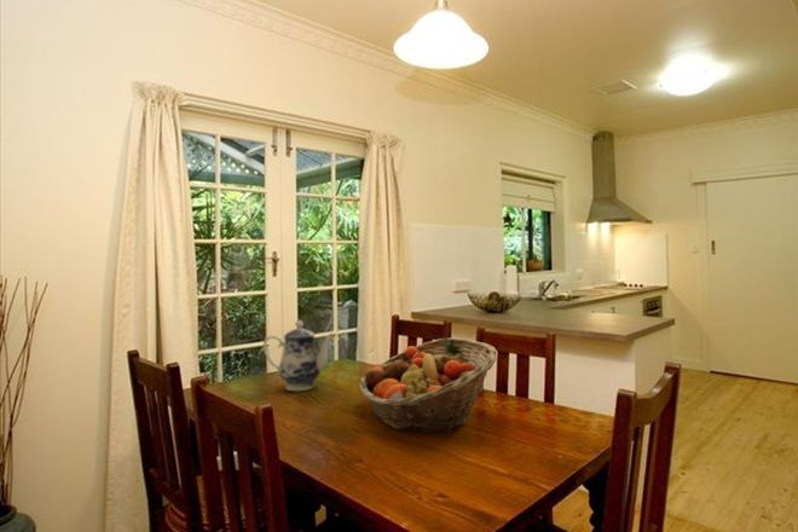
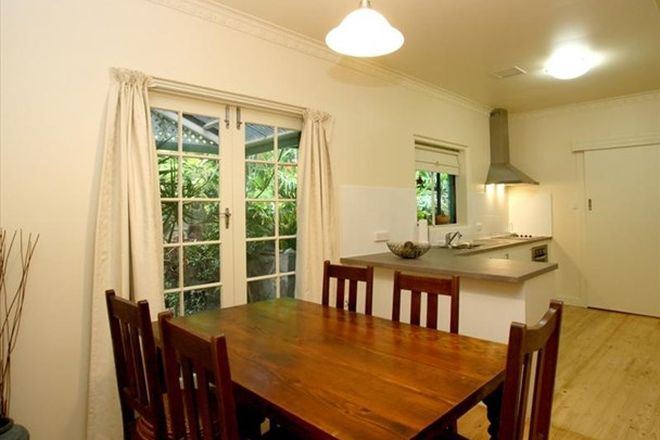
- fruit basket [358,337,498,434]
- teapot [262,319,336,392]
